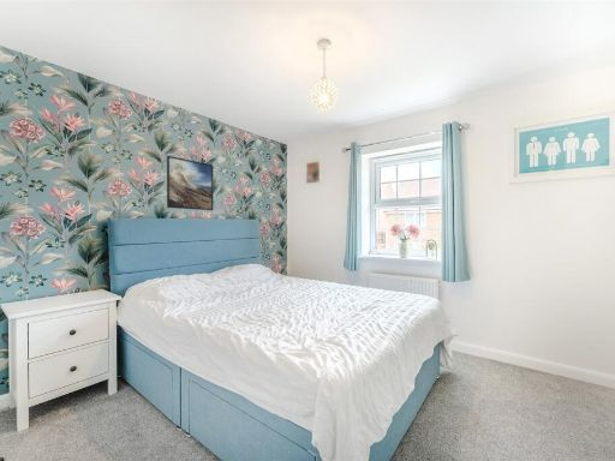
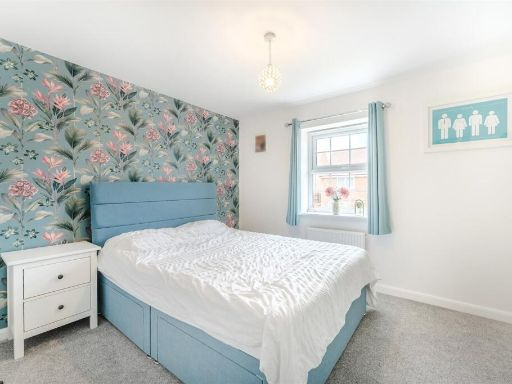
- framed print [166,155,214,211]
